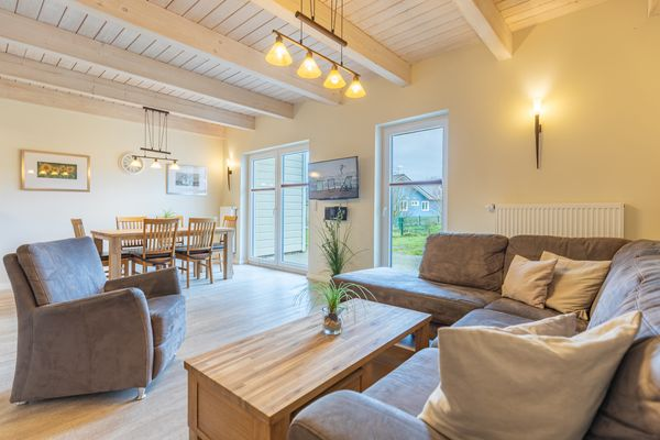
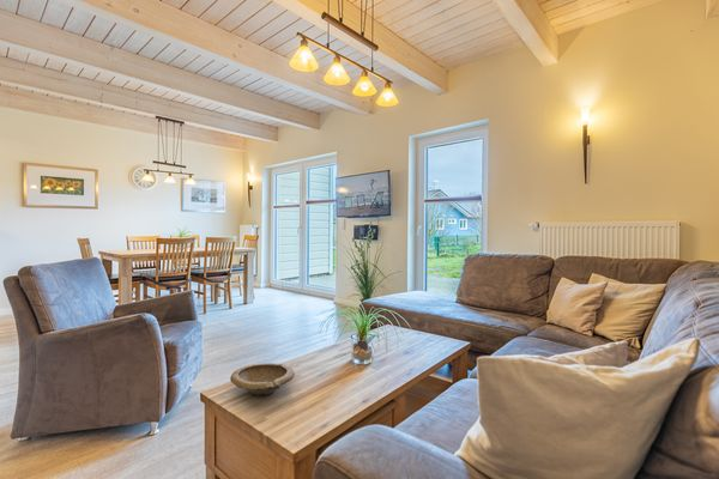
+ bowl [229,362,296,396]
